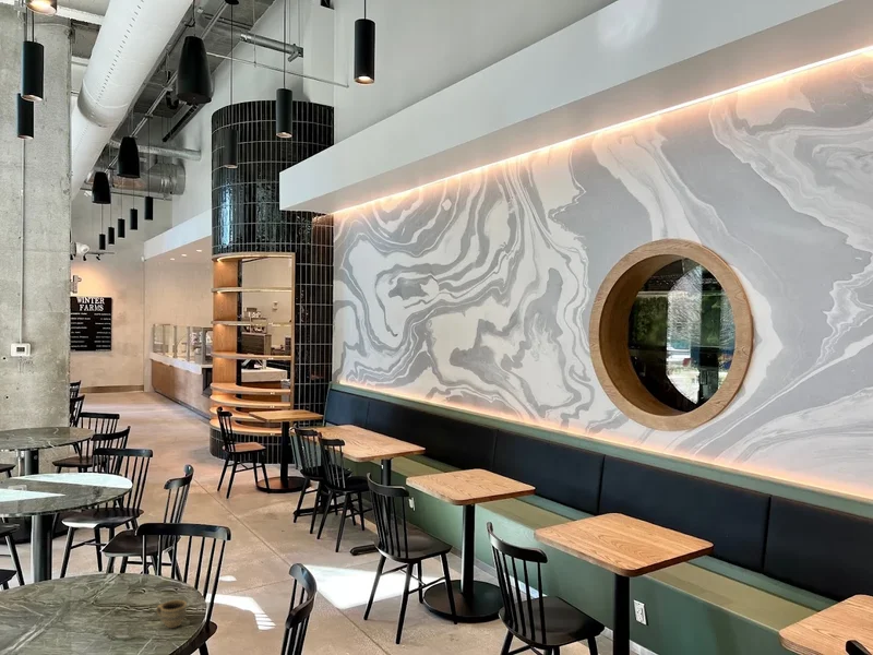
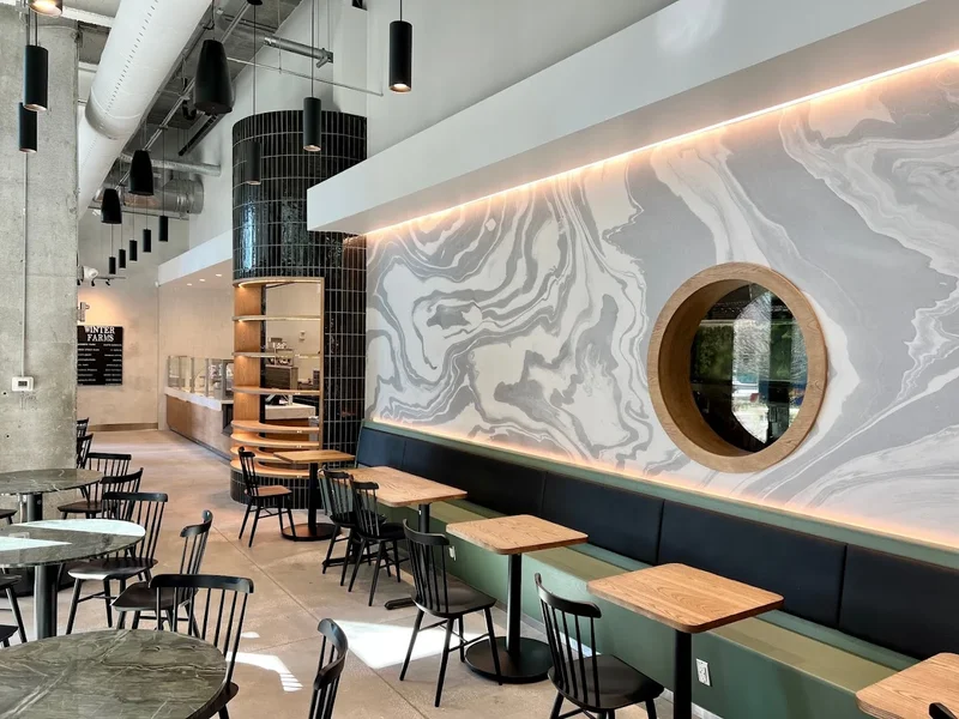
- cup [155,599,188,629]
